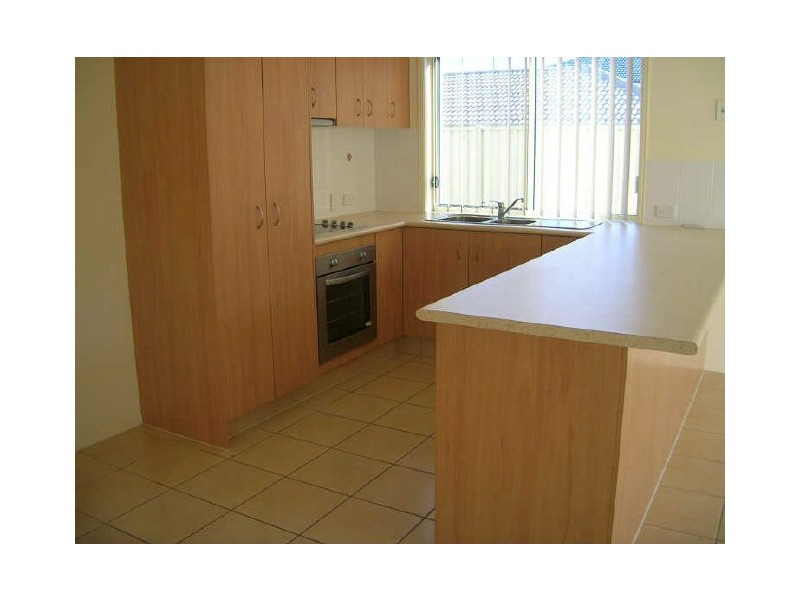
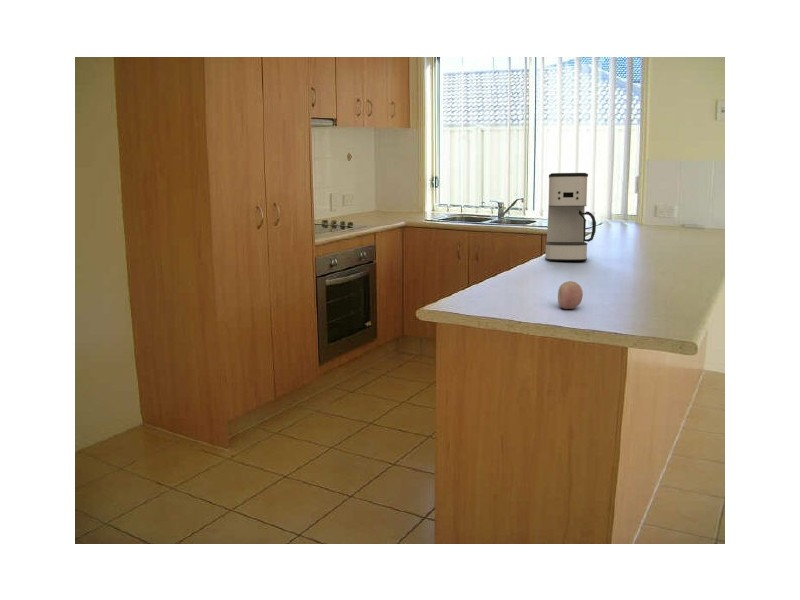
+ coffee maker [544,172,597,262]
+ fruit [557,280,584,310]
